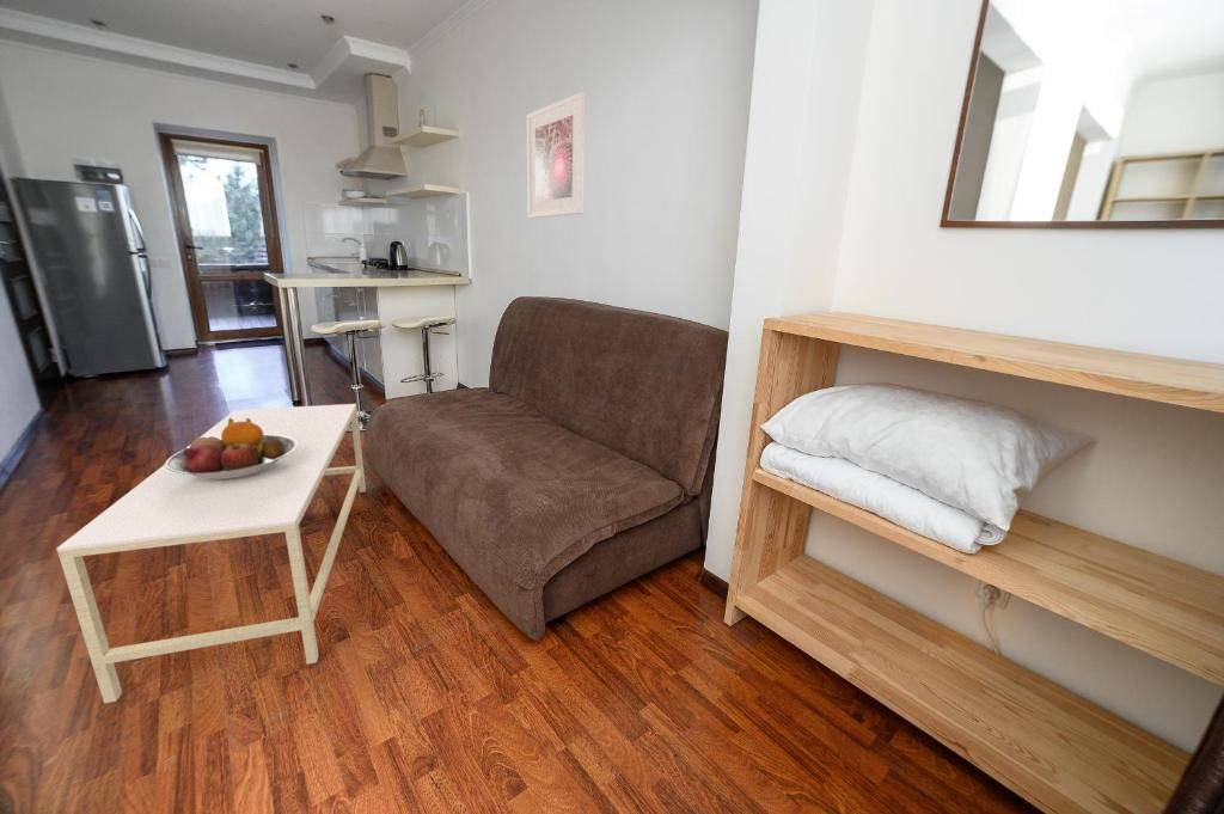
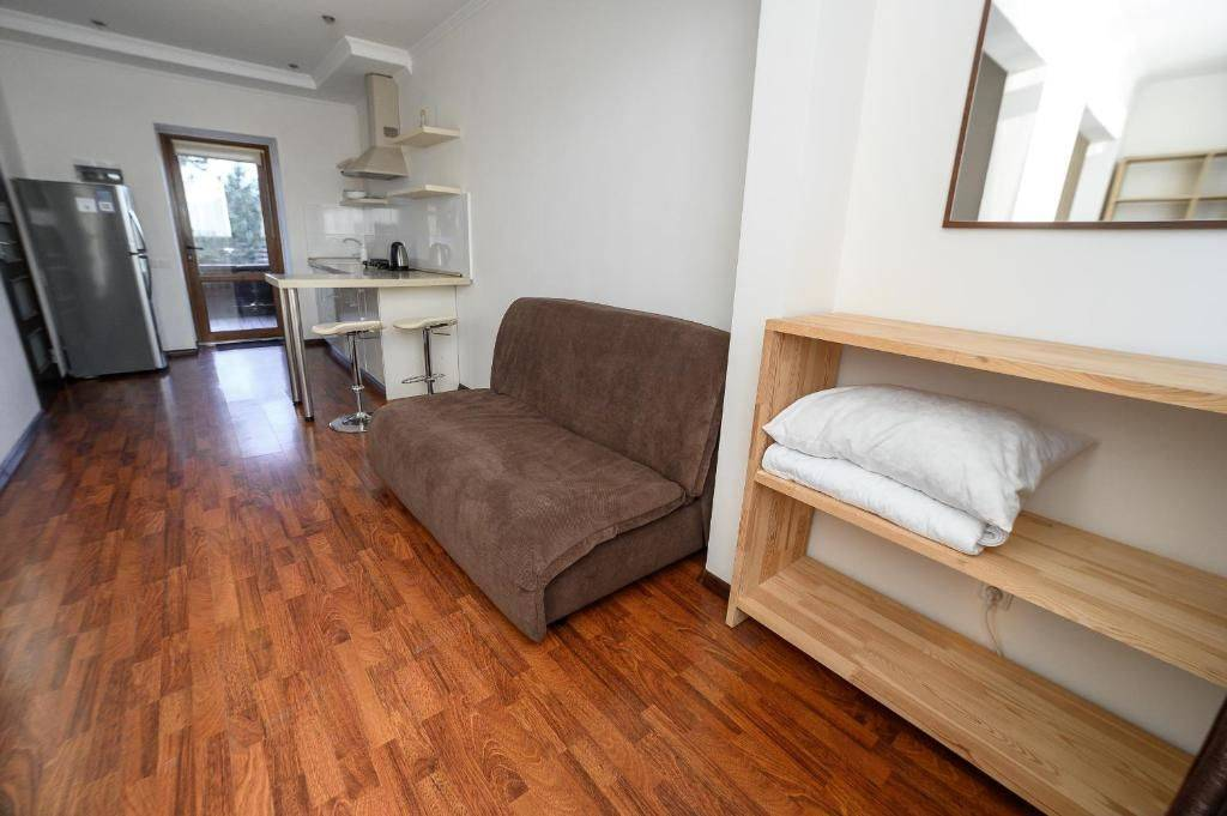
- fruit bowl [164,418,296,479]
- coffee table [56,403,367,704]
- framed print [526,91,587,220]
